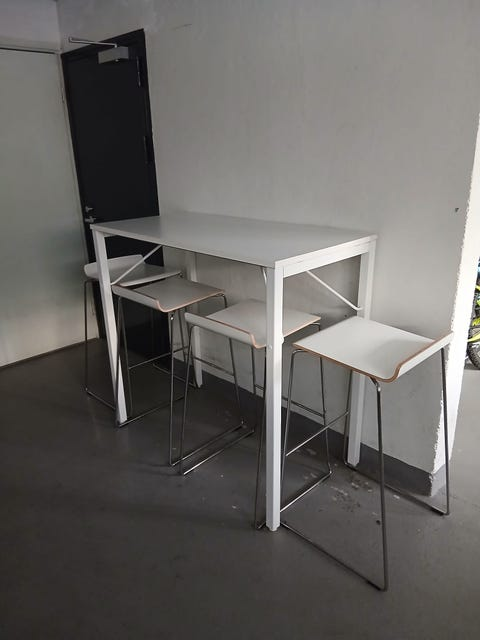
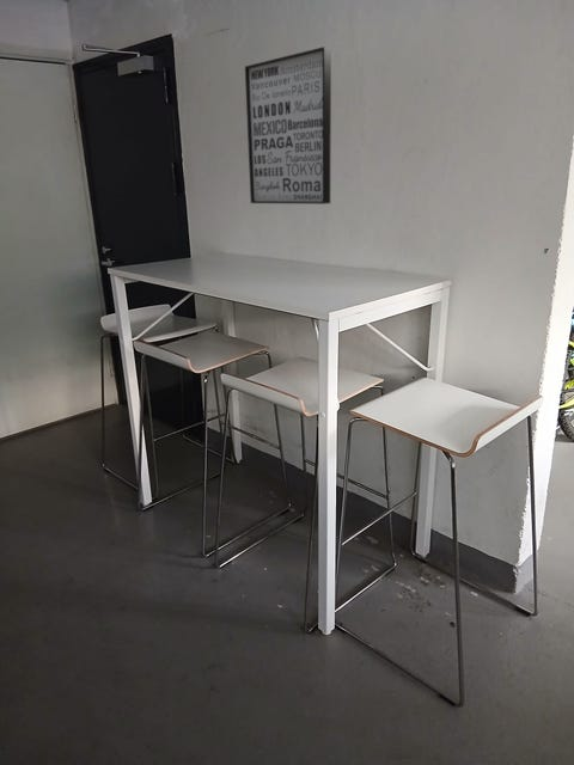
+ wall art [244,45,332,206]
